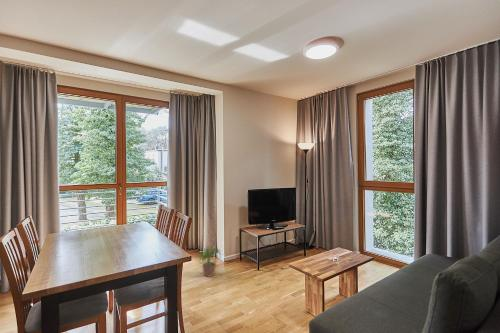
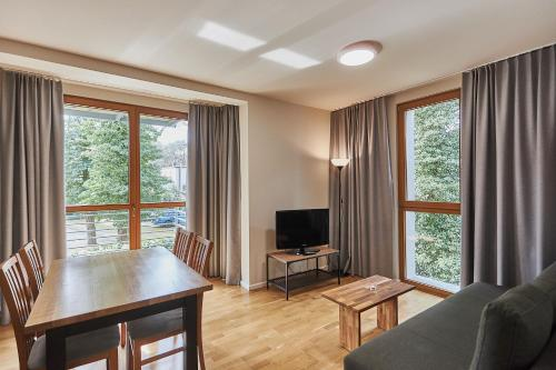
- potted plant [198,246,223,278]
